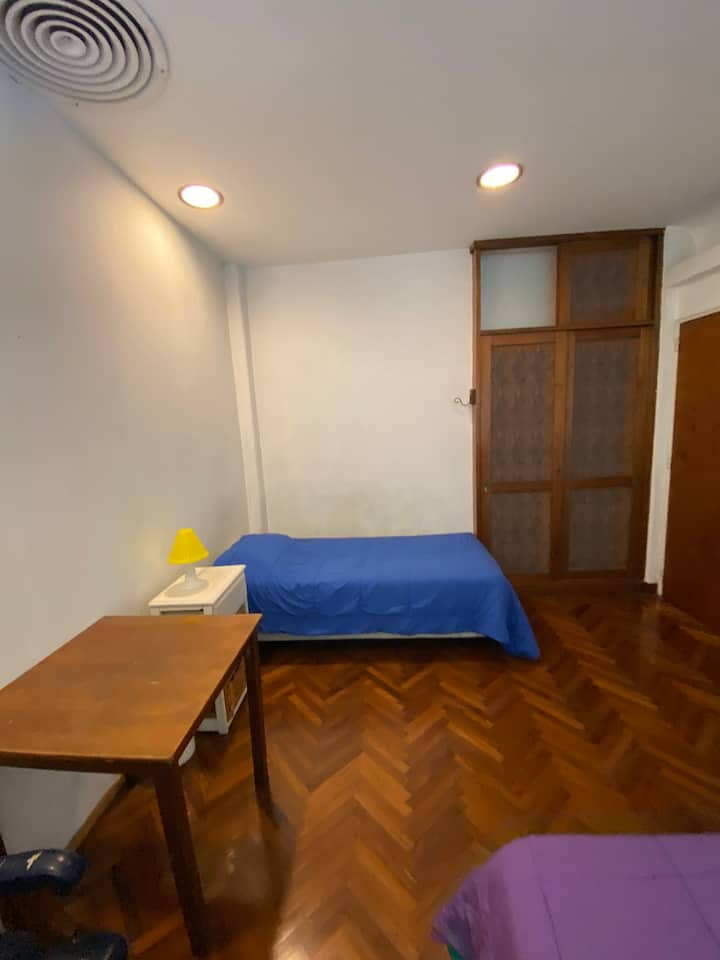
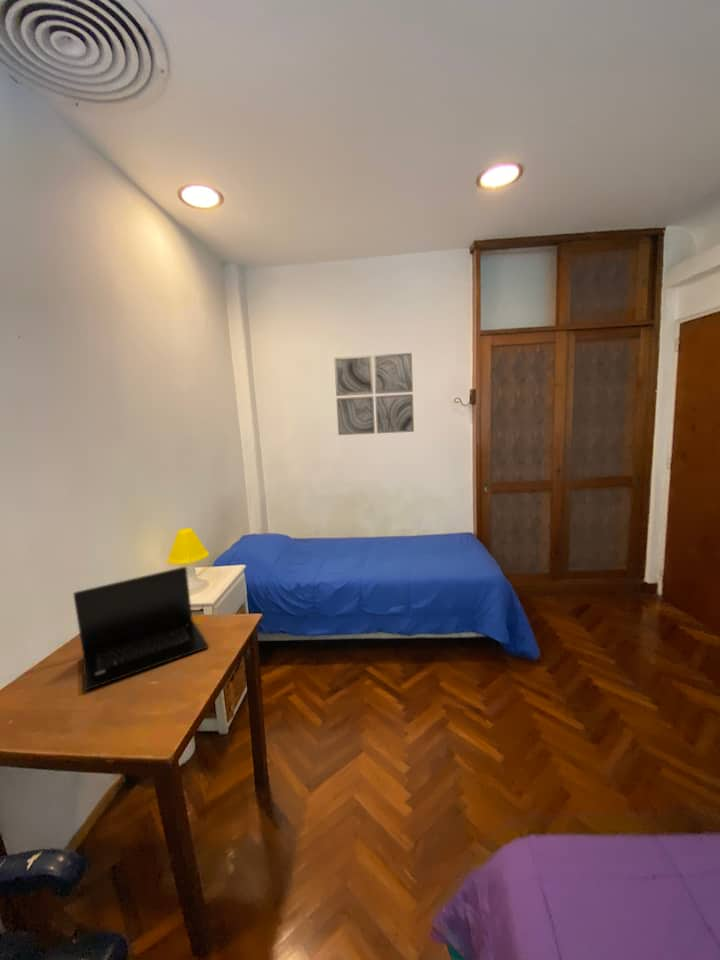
+ laptop [72,566,209,691]
+ wall art [333,352,415,436]
